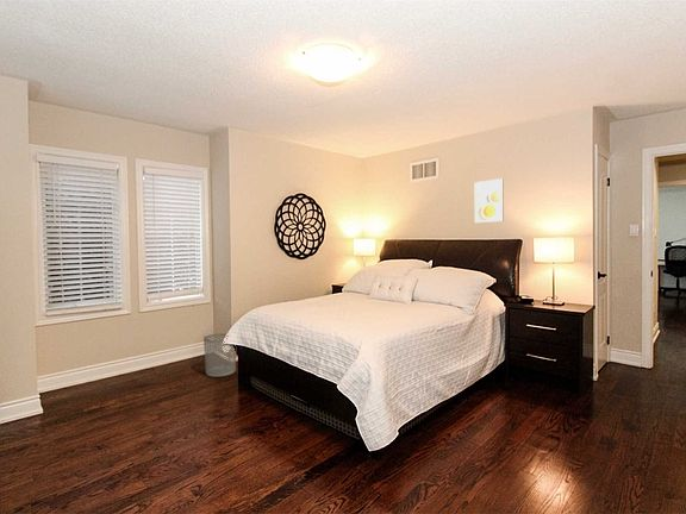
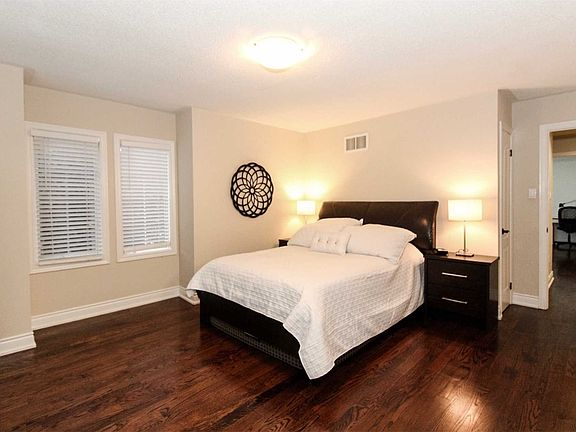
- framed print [473,177,505,224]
- waste bin [202,332,237,378]
